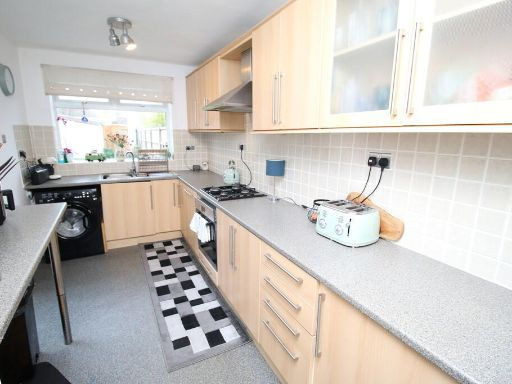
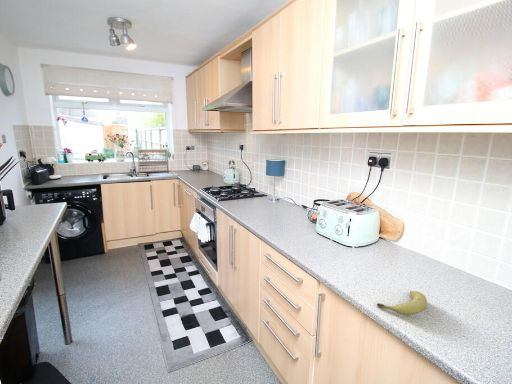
+ fruit [376,290,428,316]
